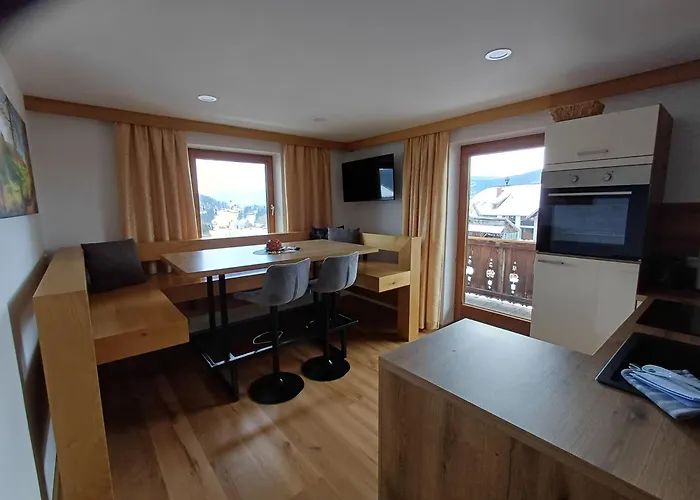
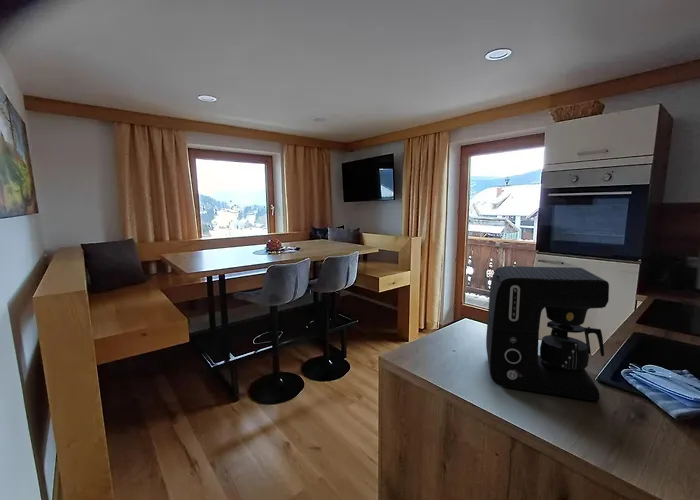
+ coffee maker [485,265,610,402]
